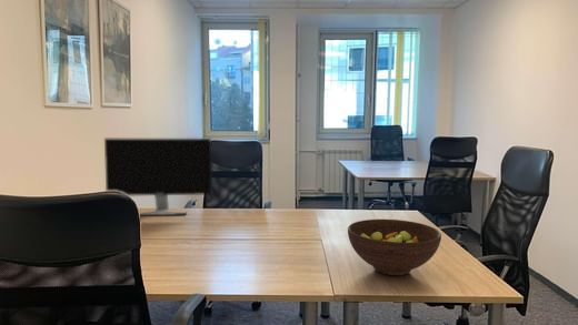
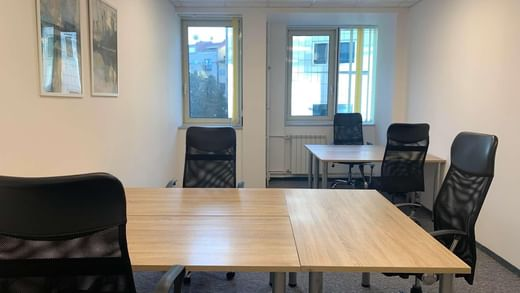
- fruit bowl [347,219,442,276]
- monitor [103,138,212,216]
